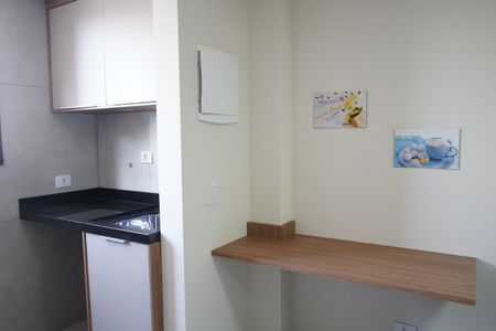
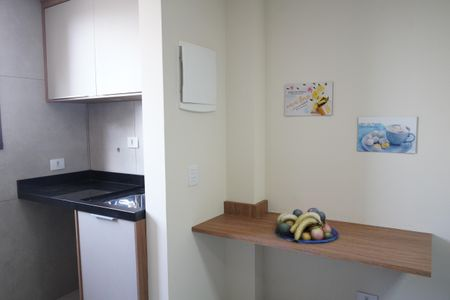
+ fruit bowl [275,207,340,244]
